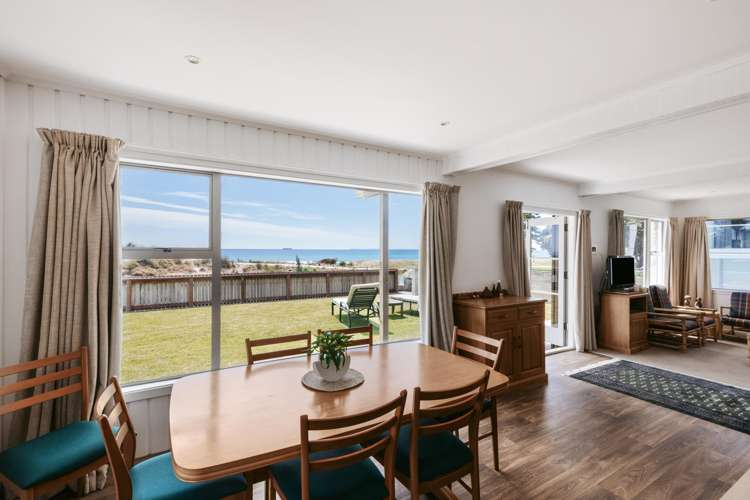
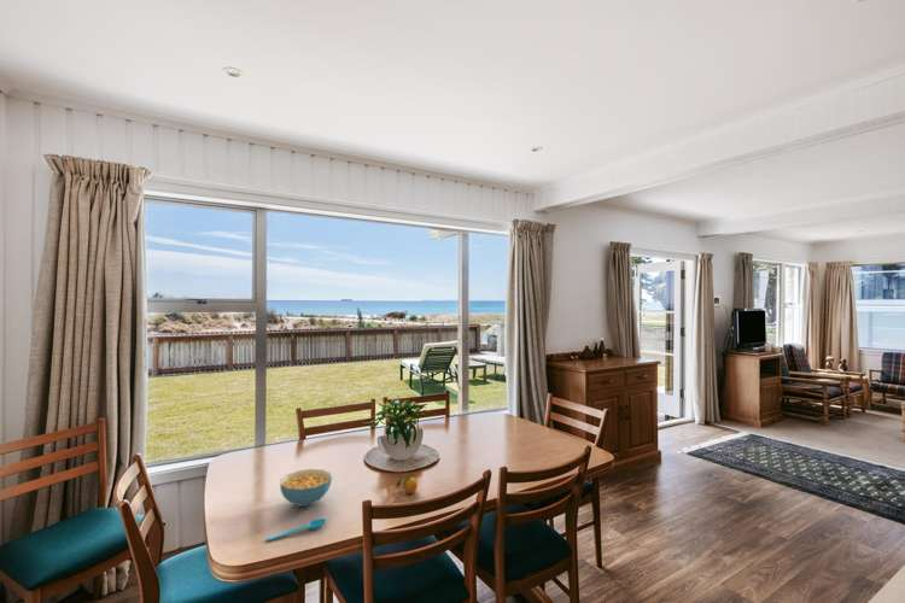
+ fruit [395,473,419,494]
+ spoon [265,517,328,543]
+ cereal bowl [279,468,333,508]
